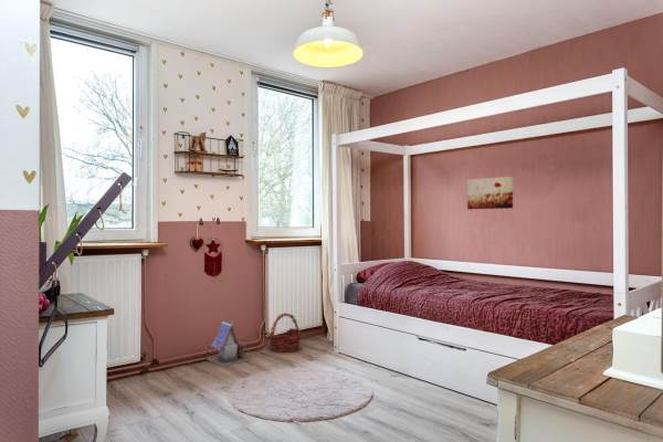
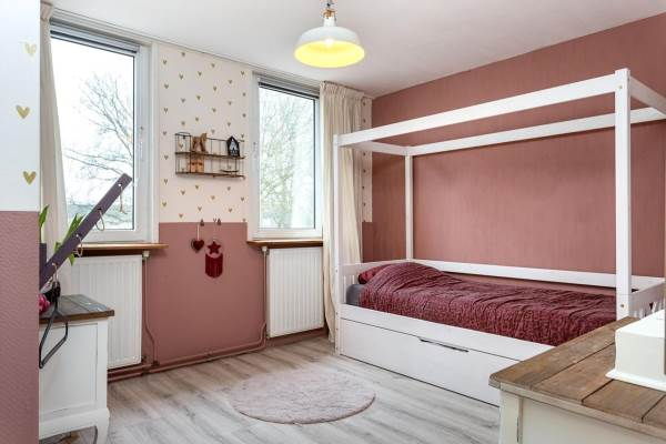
- toy house [206,319,251,368]
- wall art [466,176,514,210]
- basket [267,312,303,352]
